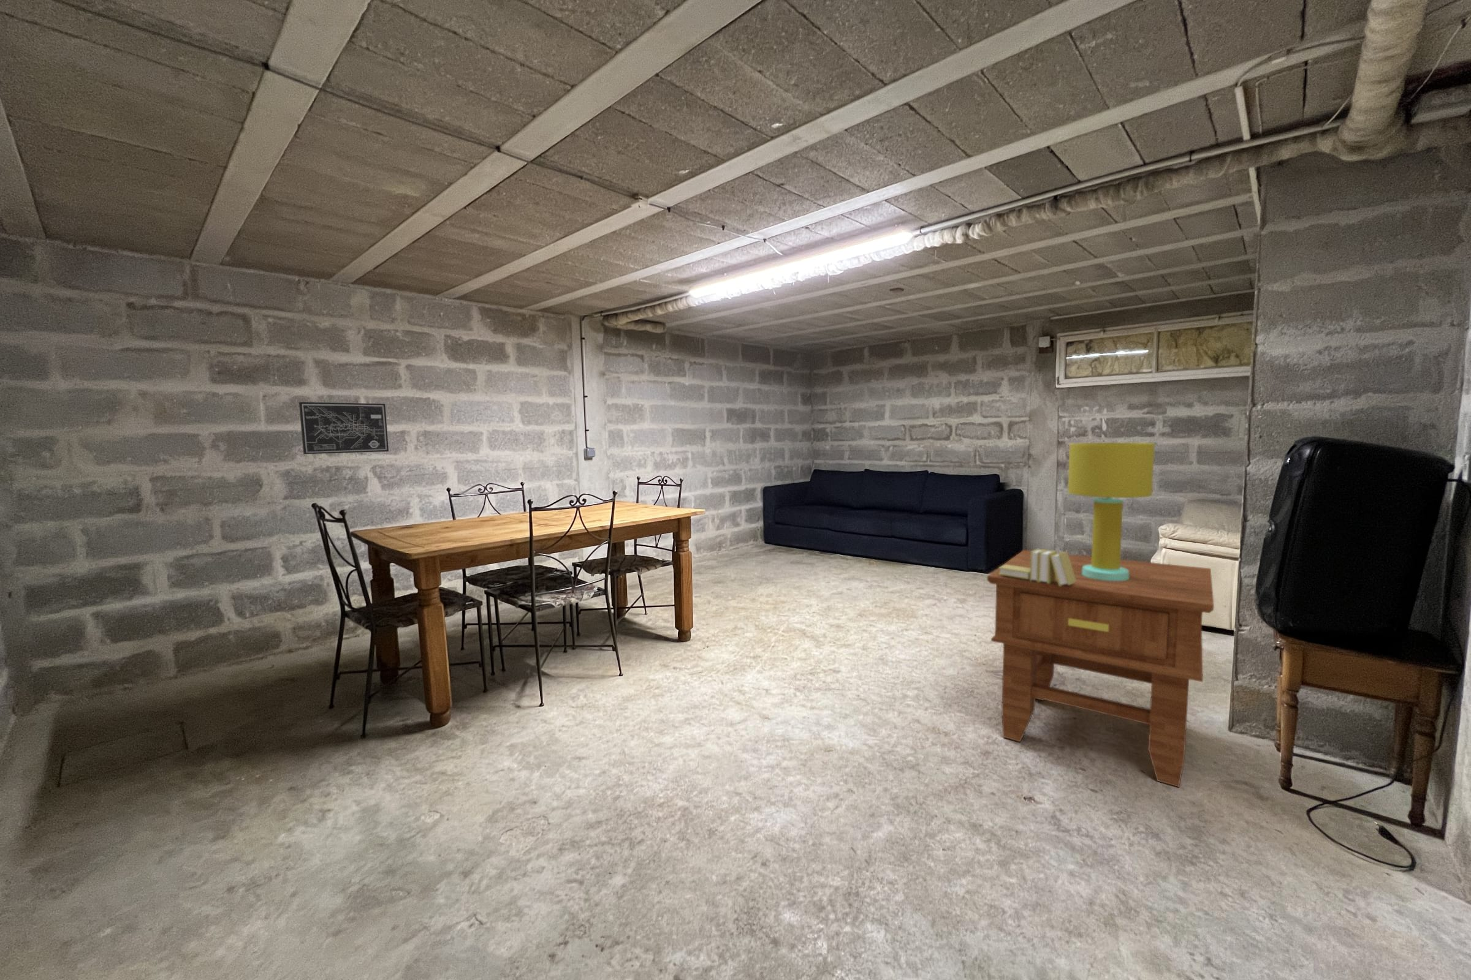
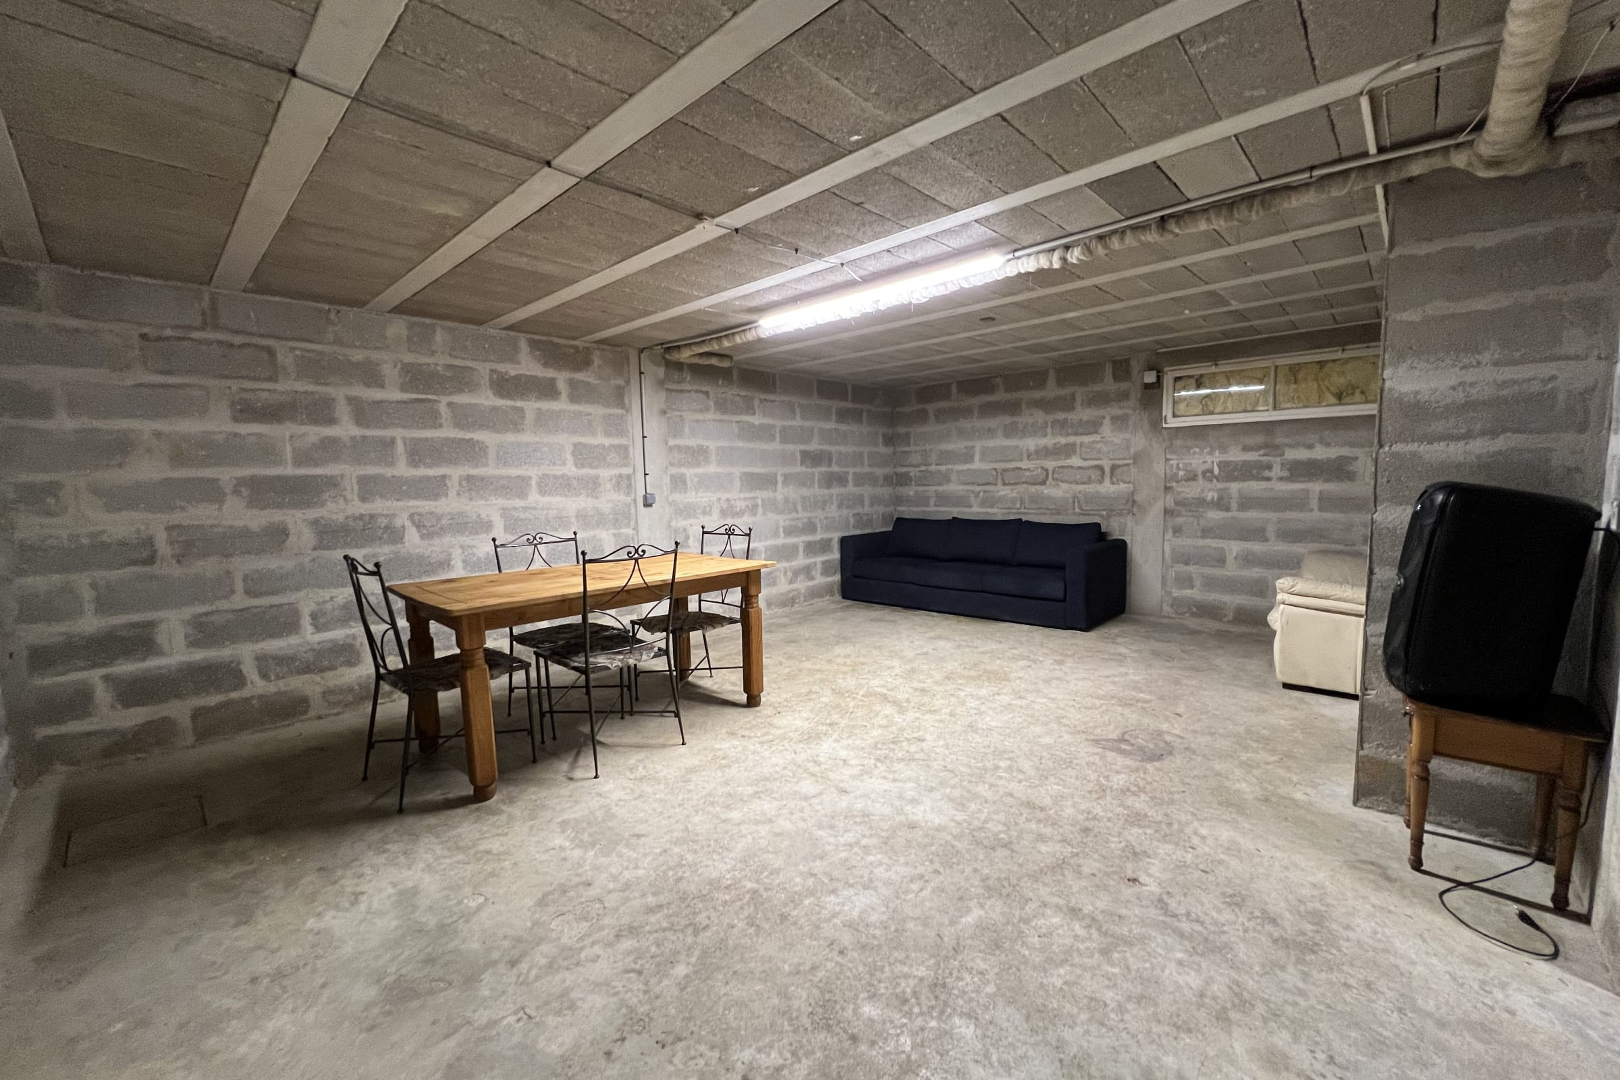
- table lamp [1067,442,1156,581]
- wall art [299,401,390,455]
- side table [987,549,1215,788]
- books [998,548,1076,586]
